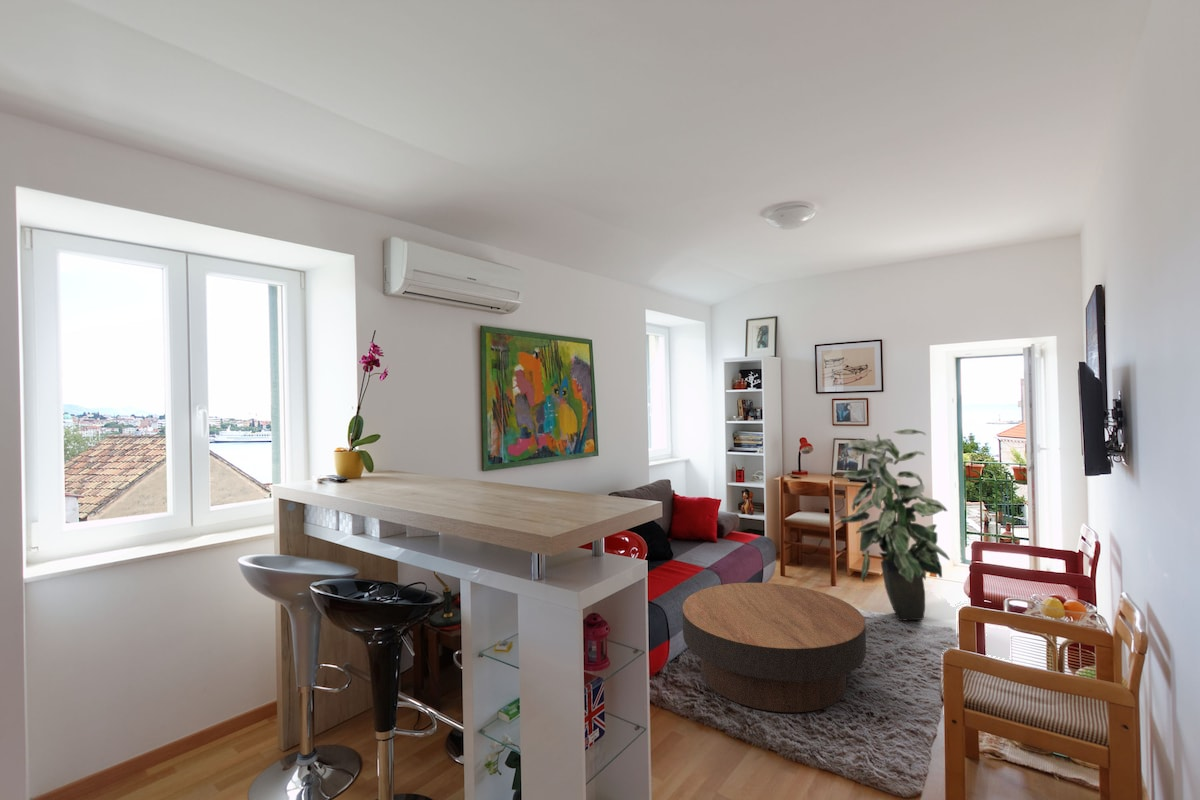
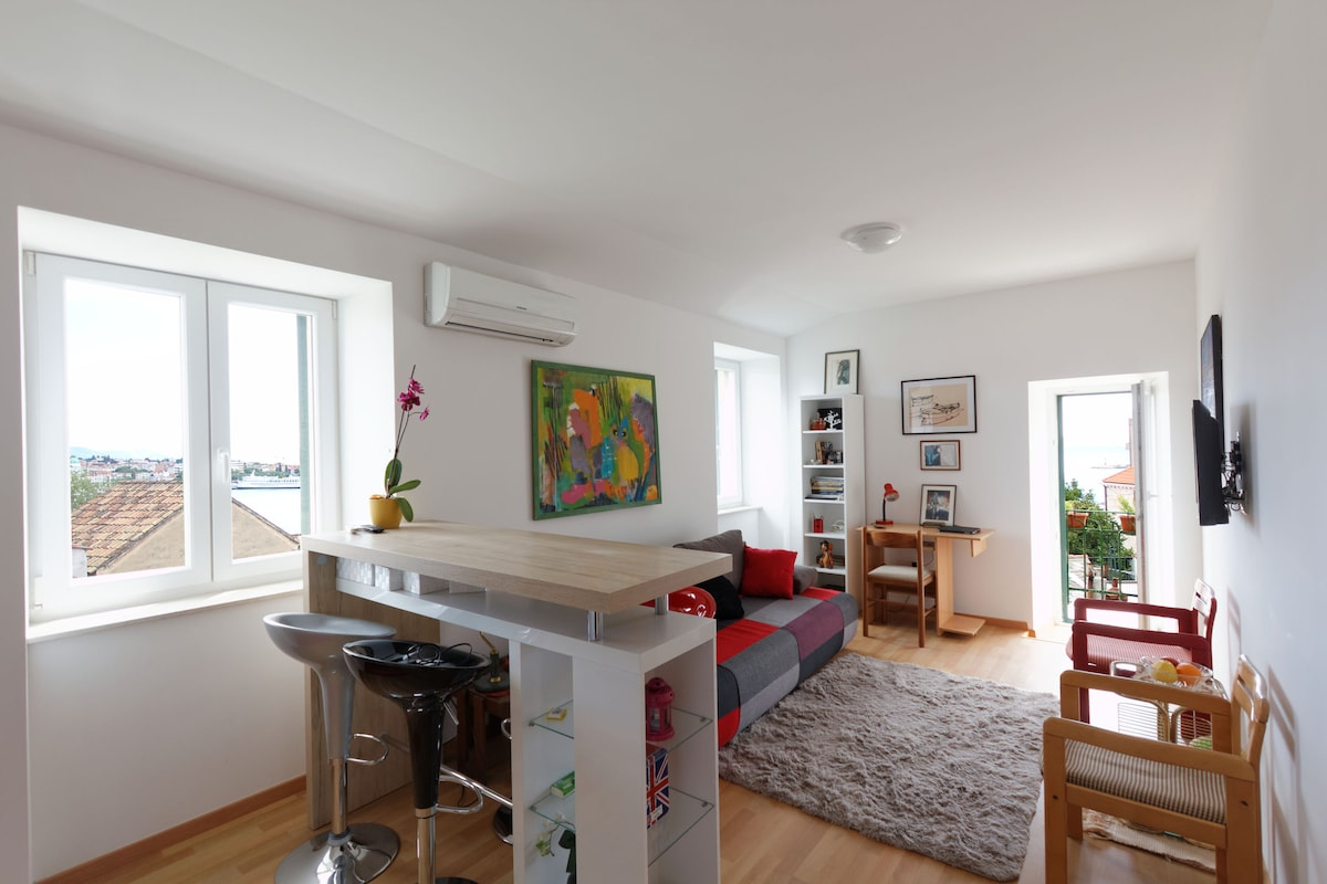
- indoor plant [840,428,951,622]
- coffee table [681,582,867,713]
